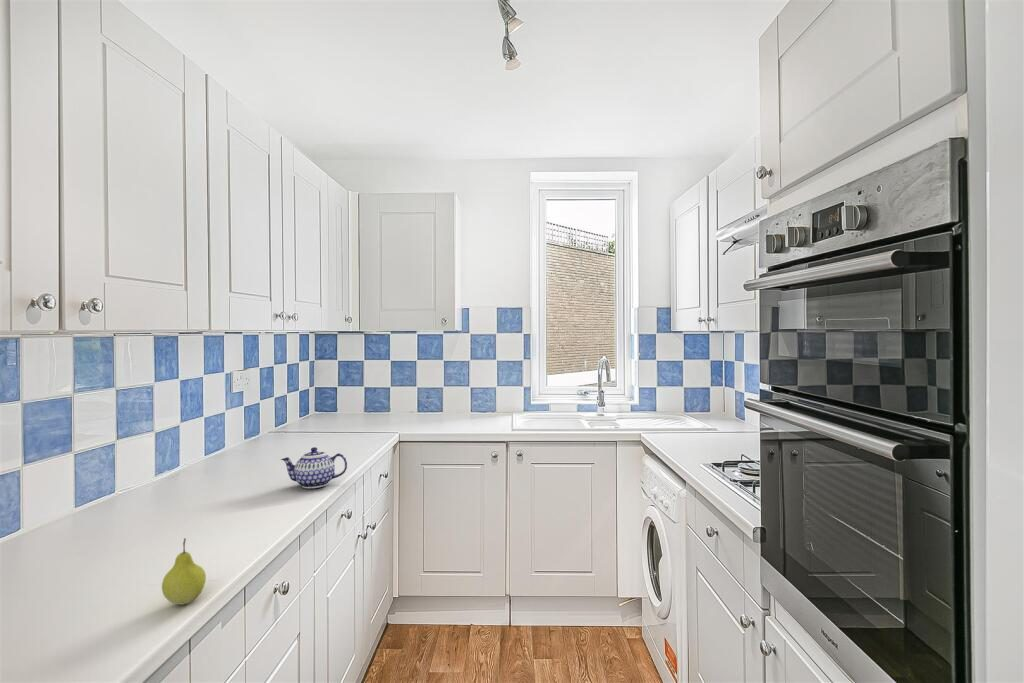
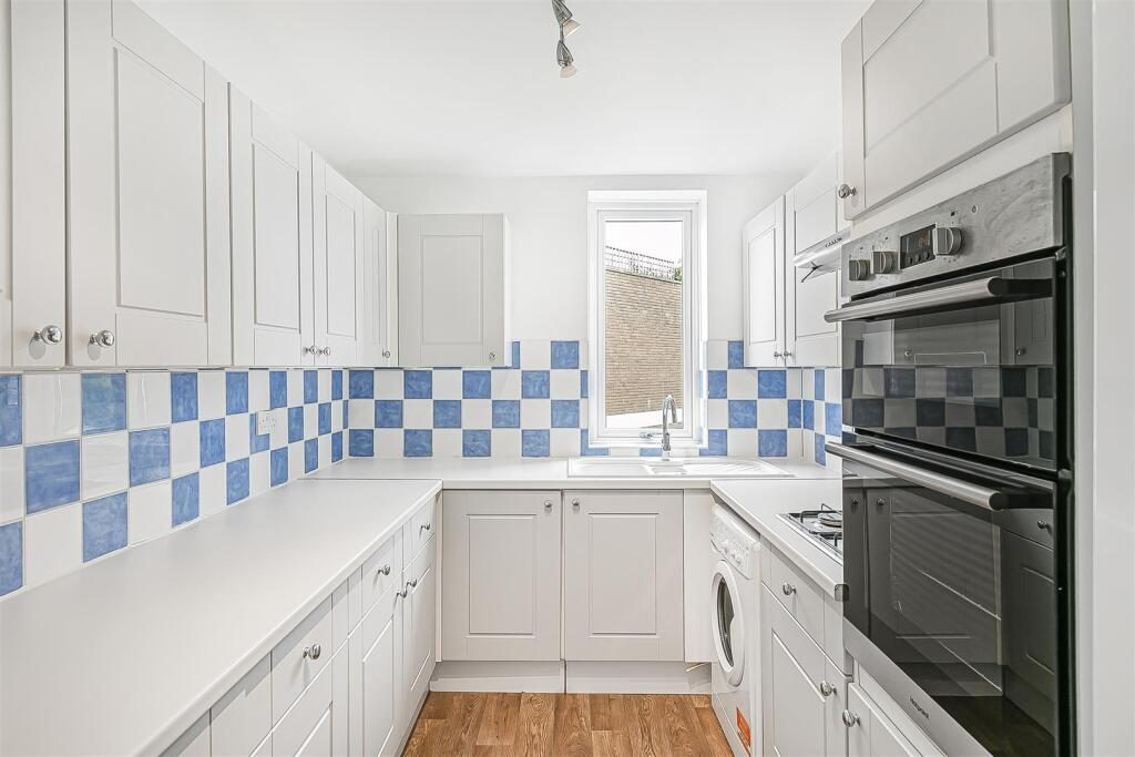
- fruit [161,537,207,606]
- teapot [280,446,348,489]
